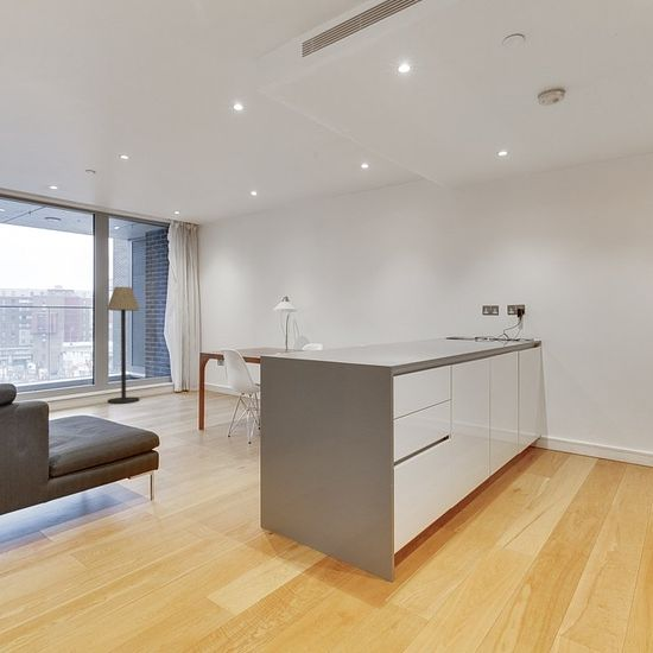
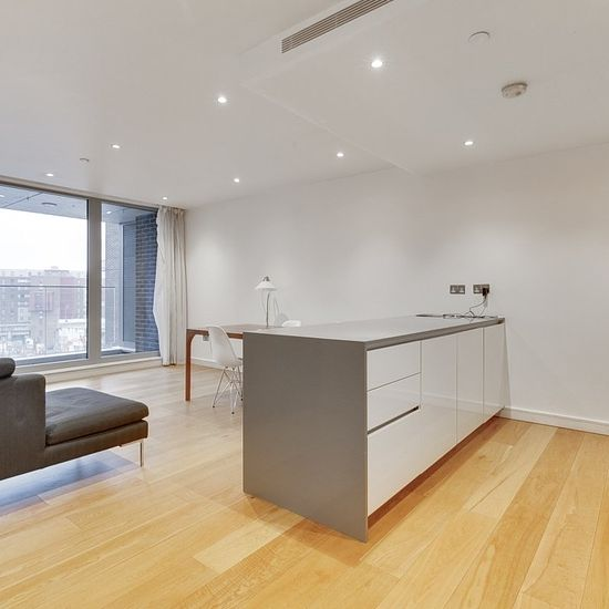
- floor lamp [106,286,140,405]
